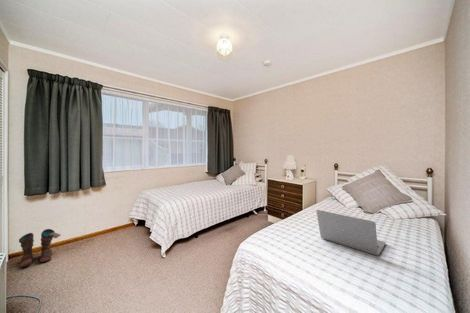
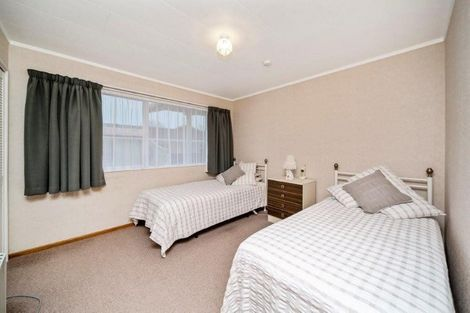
- laptop [315,209,386,256]
- boots [18,228,61,269]
